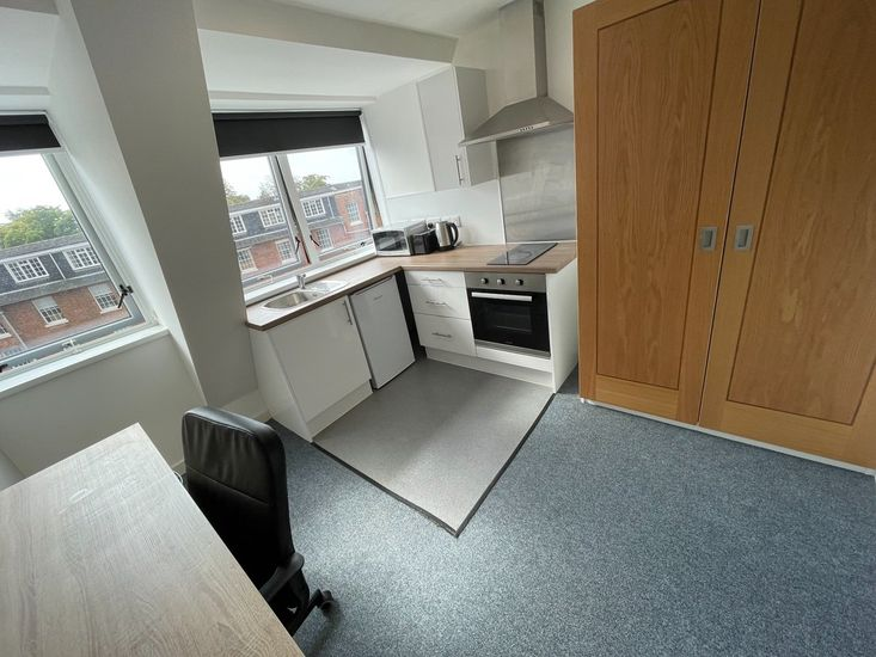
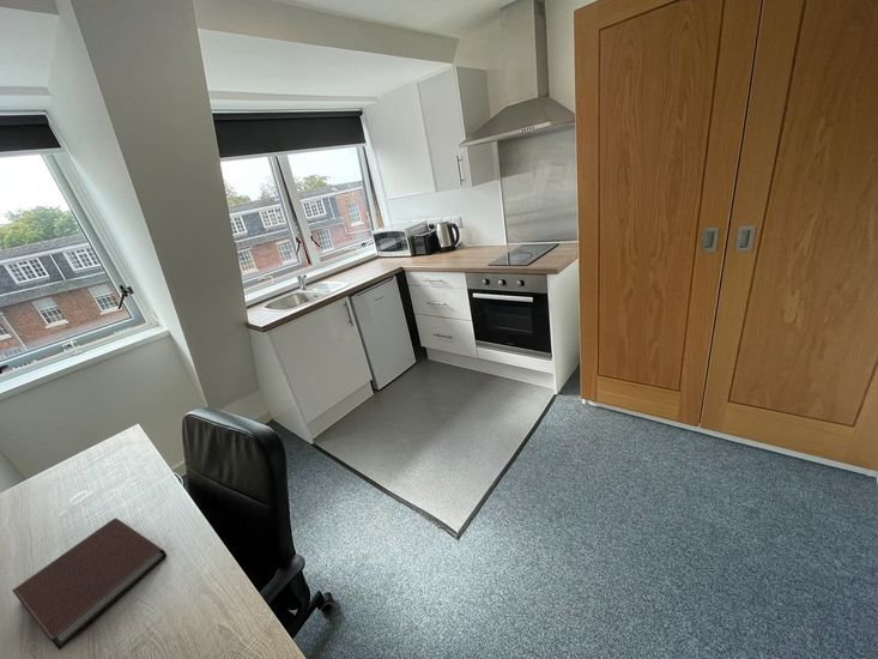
+ notebook [11,516,168,652]
